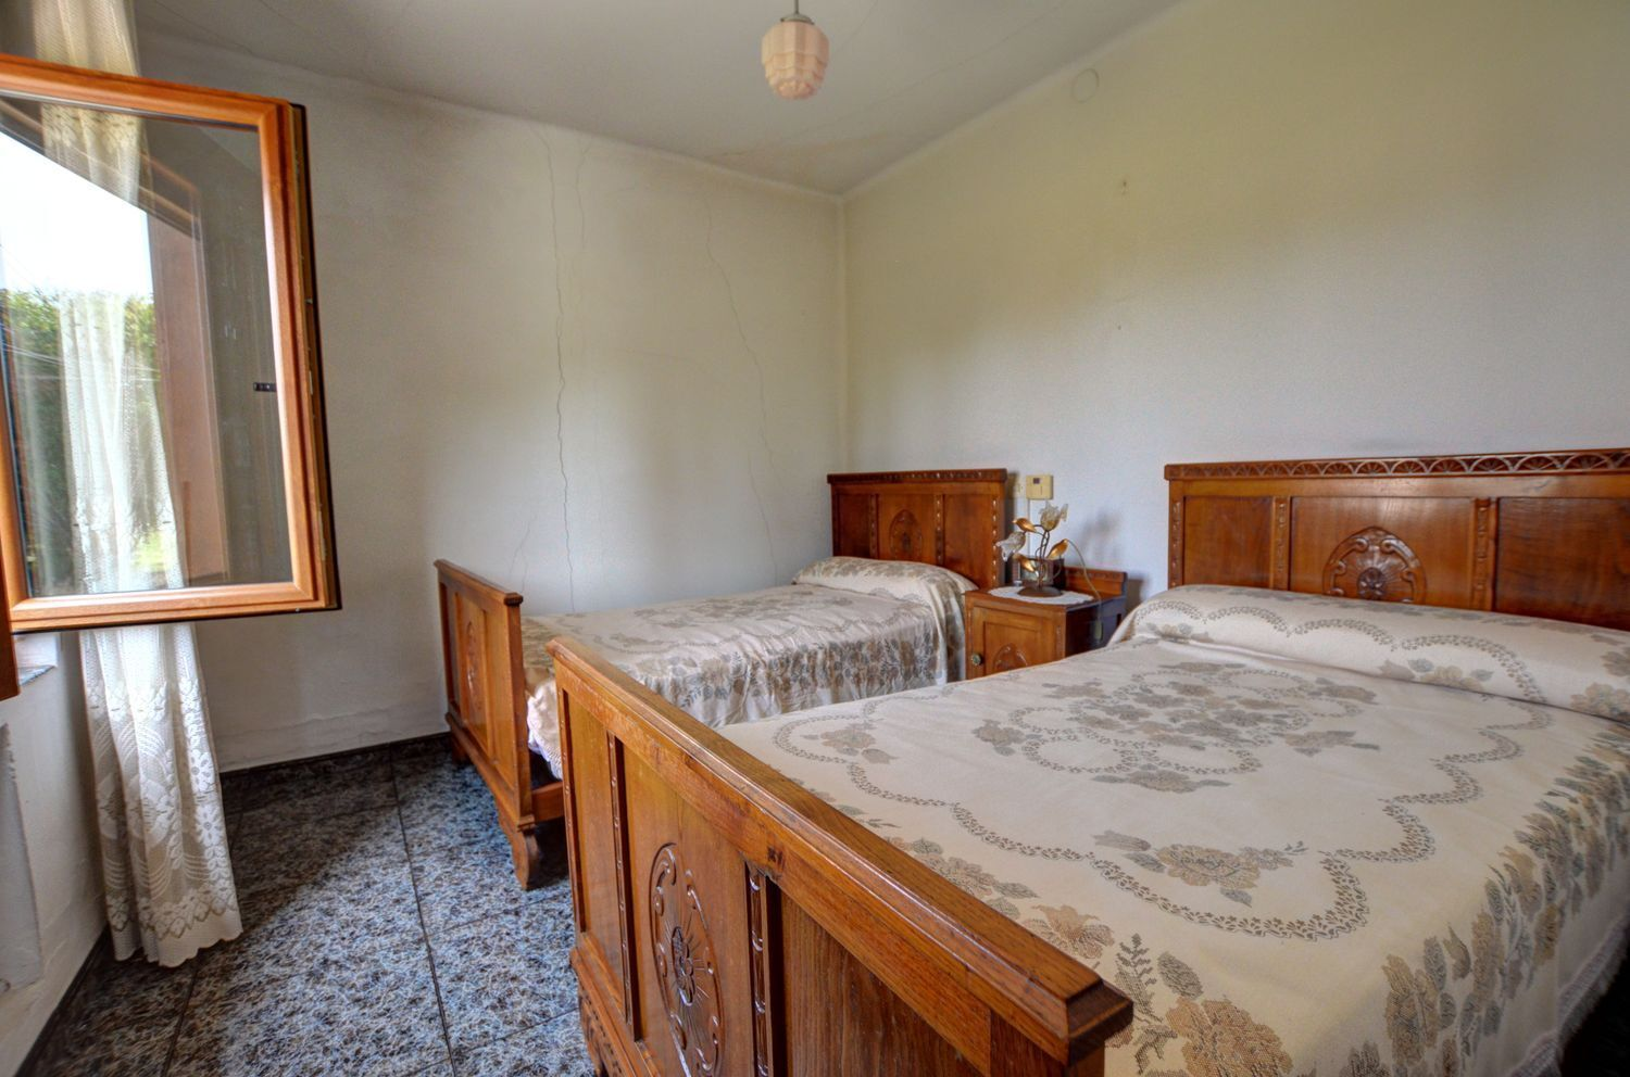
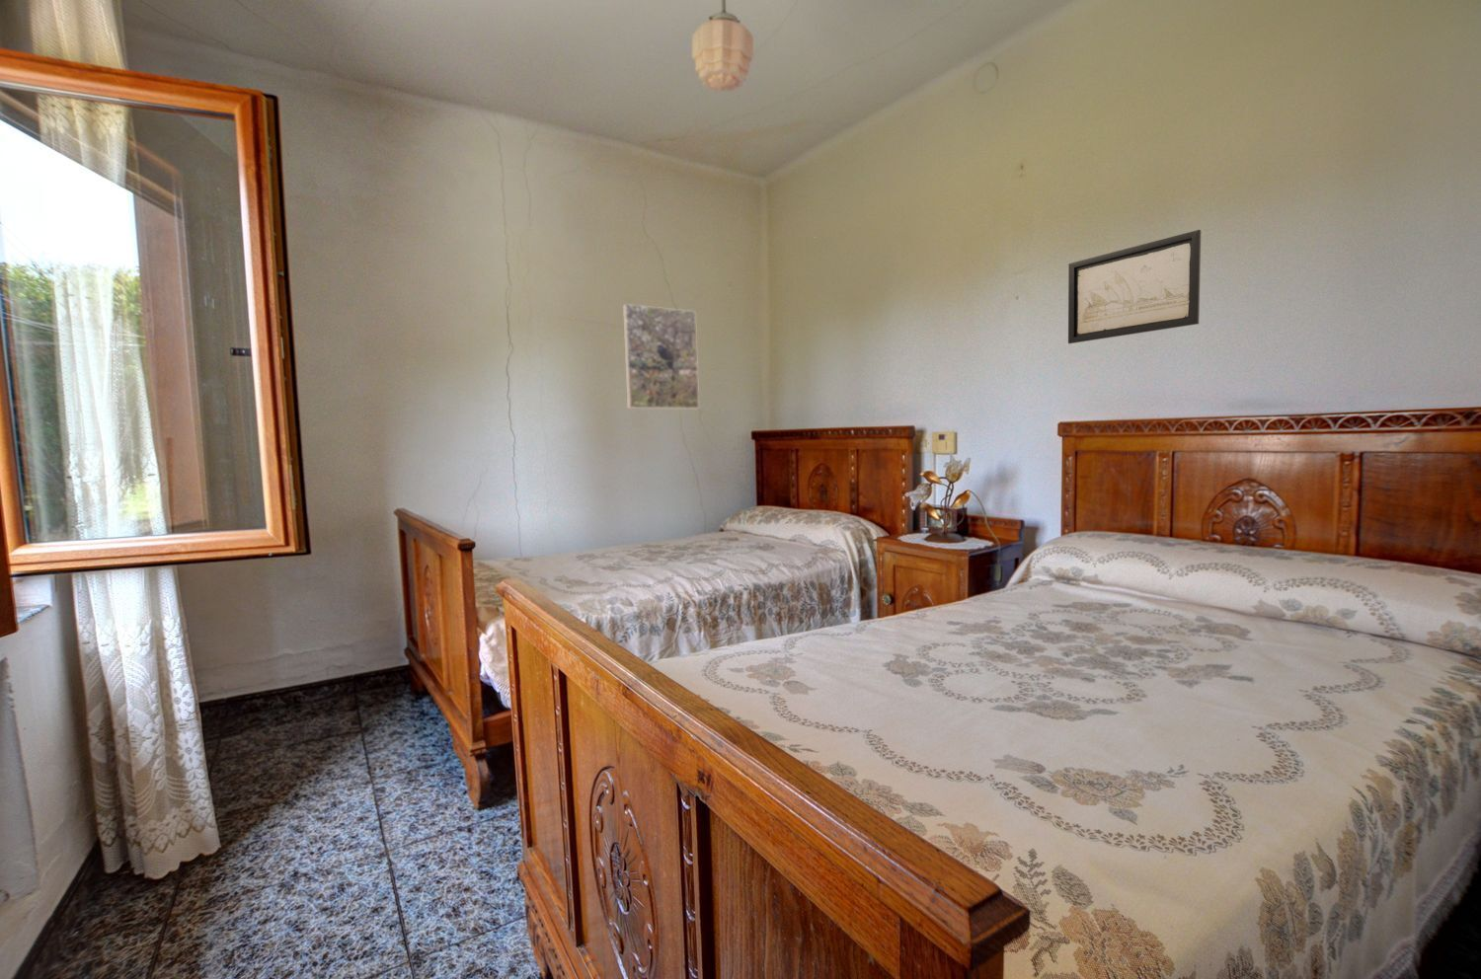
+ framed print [622,303,700,410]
+ wall art [1068,229,1201,344]
